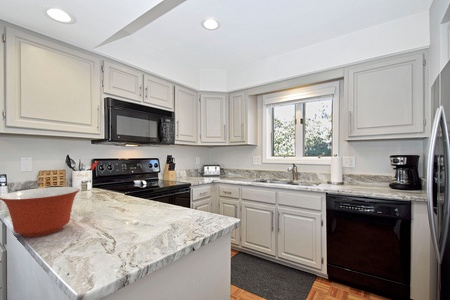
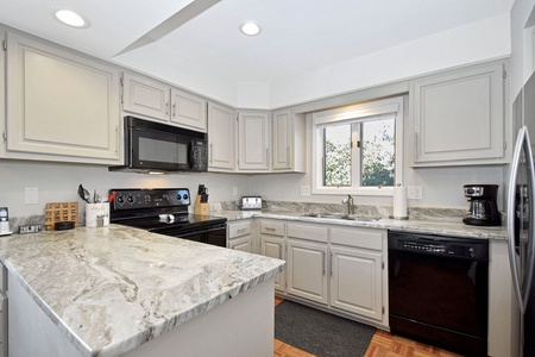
- mixing bowl [0,186,81,238]
